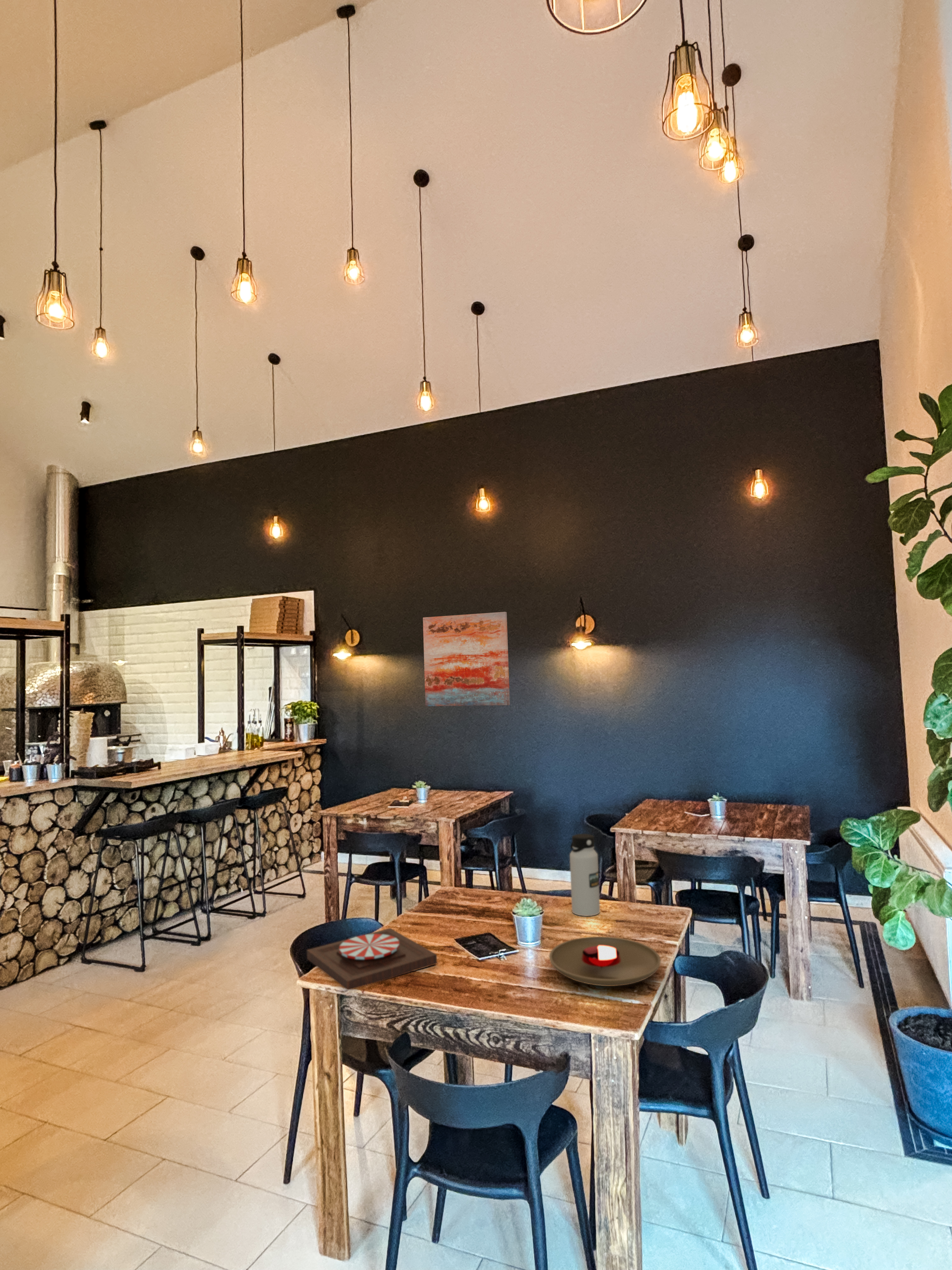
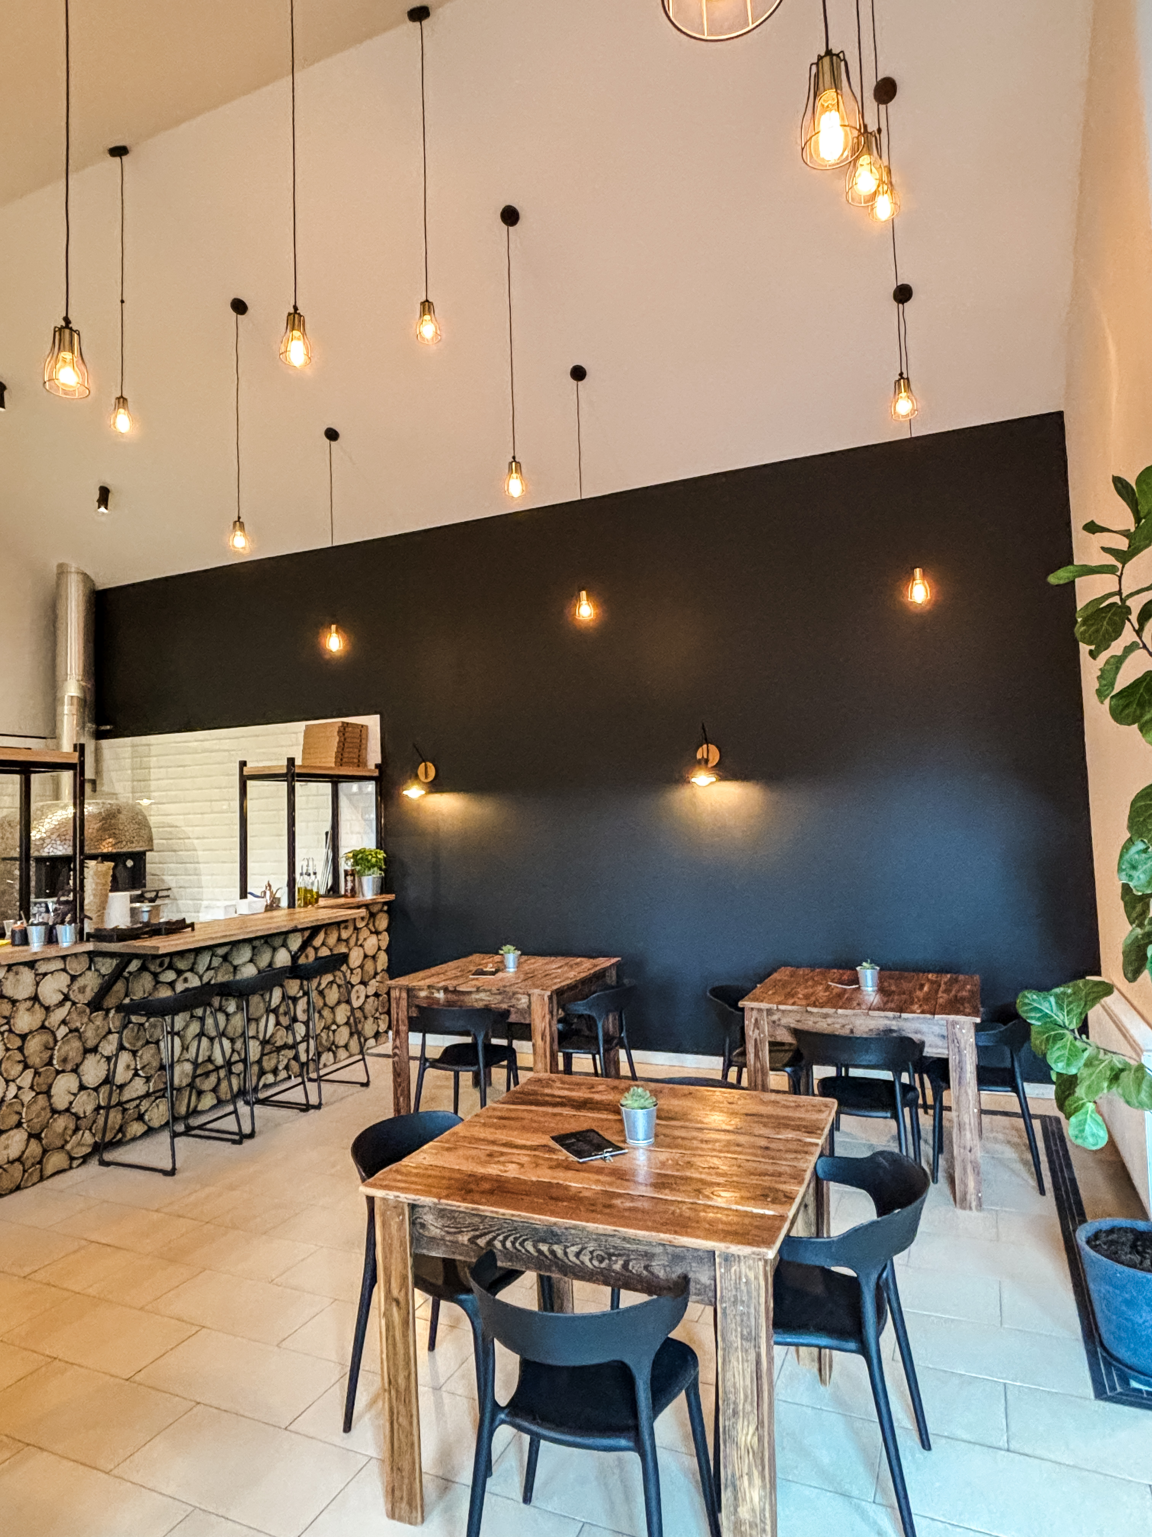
- plate [307,928,437,991]
- plate [549,936,661,987]
- water bottle [569,833,600,916]
- wall art [422,611,510,707]
